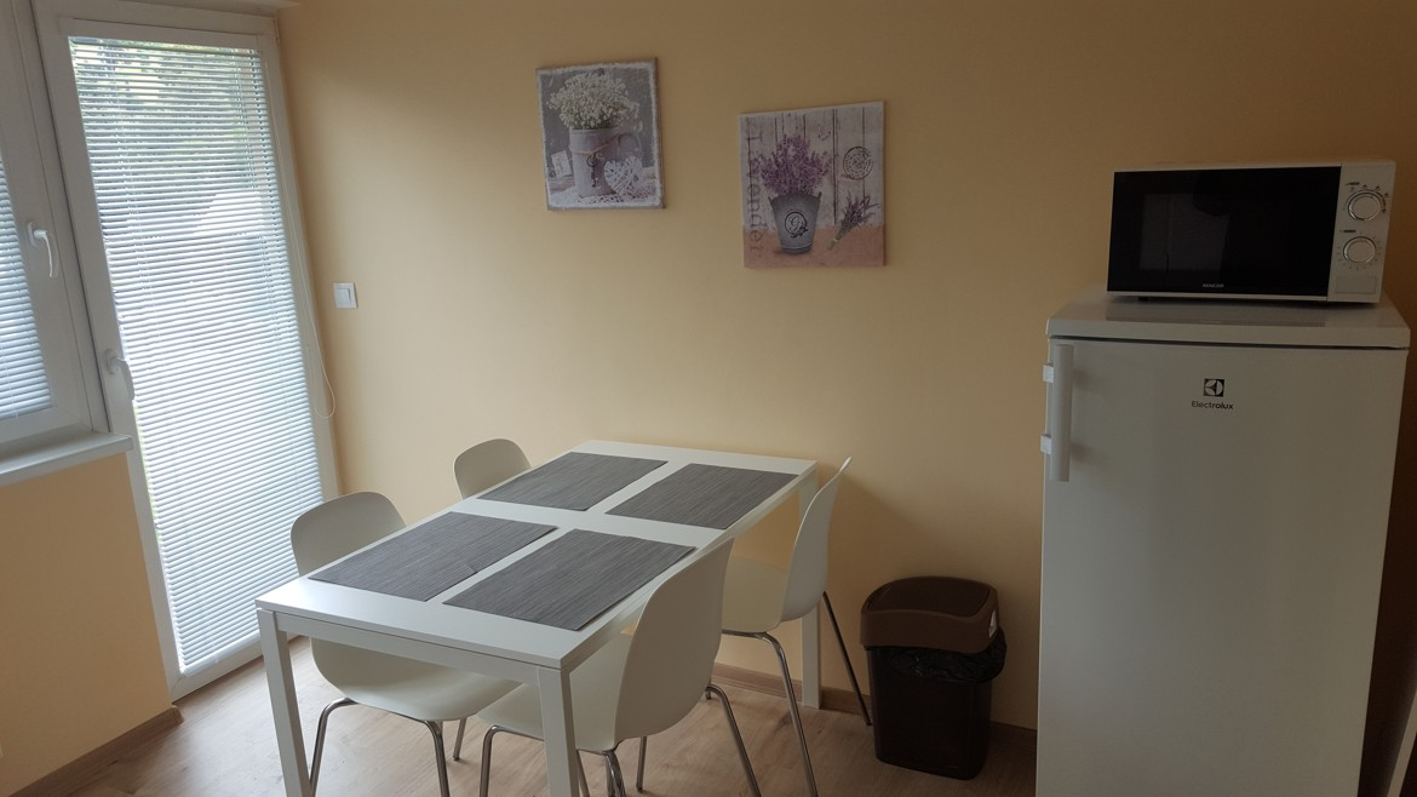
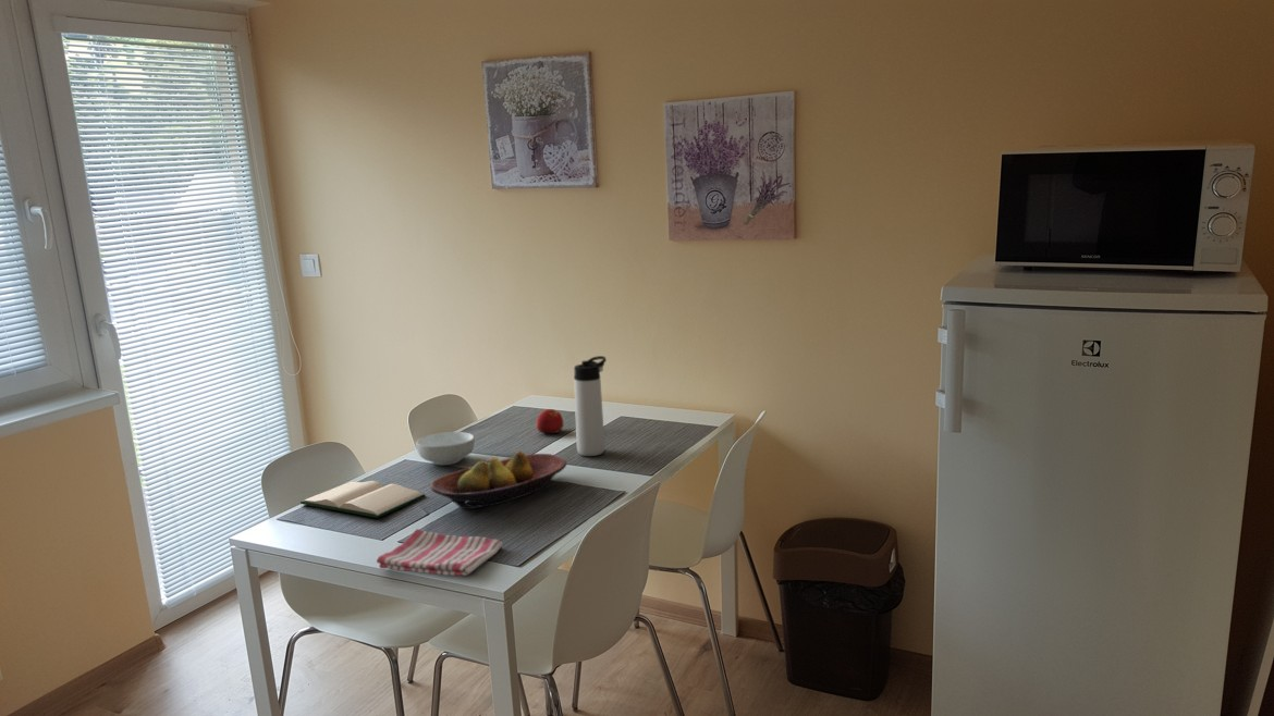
+ fruit bowl [429,450,567,510]
+ thermos bottle [573,355,608,457]
+ apple [535,408,564,434]
+ cereal bowl [415,431,475,466]
+ dish towel [376,528,504,577]
+ hardback book [299,480,426,519]
